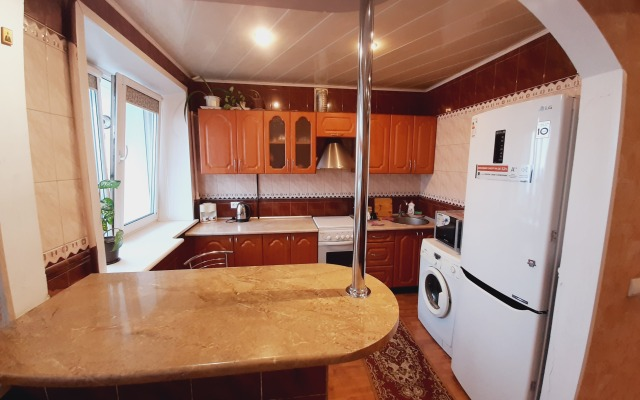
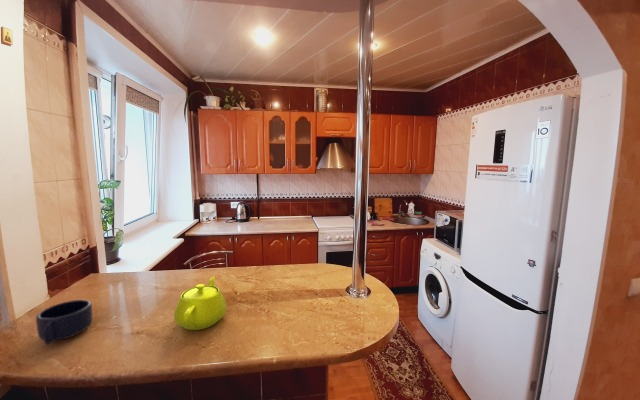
+ teapot [173,276,227,331]
+ mug [35,299,93,345]
